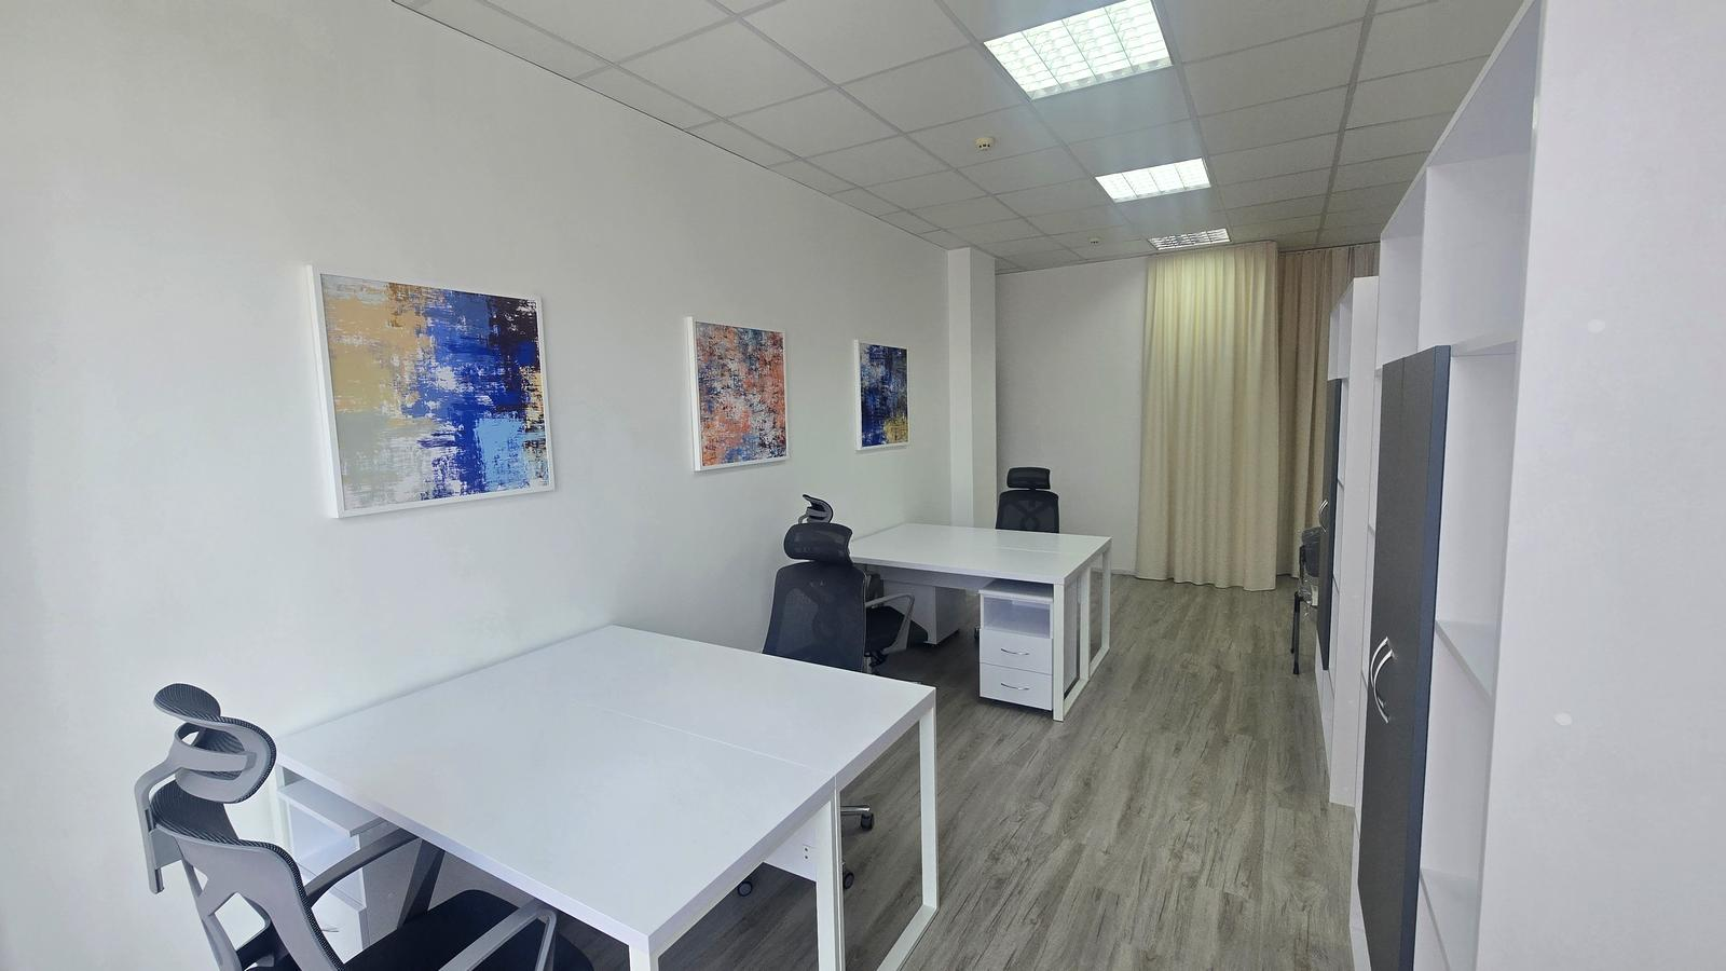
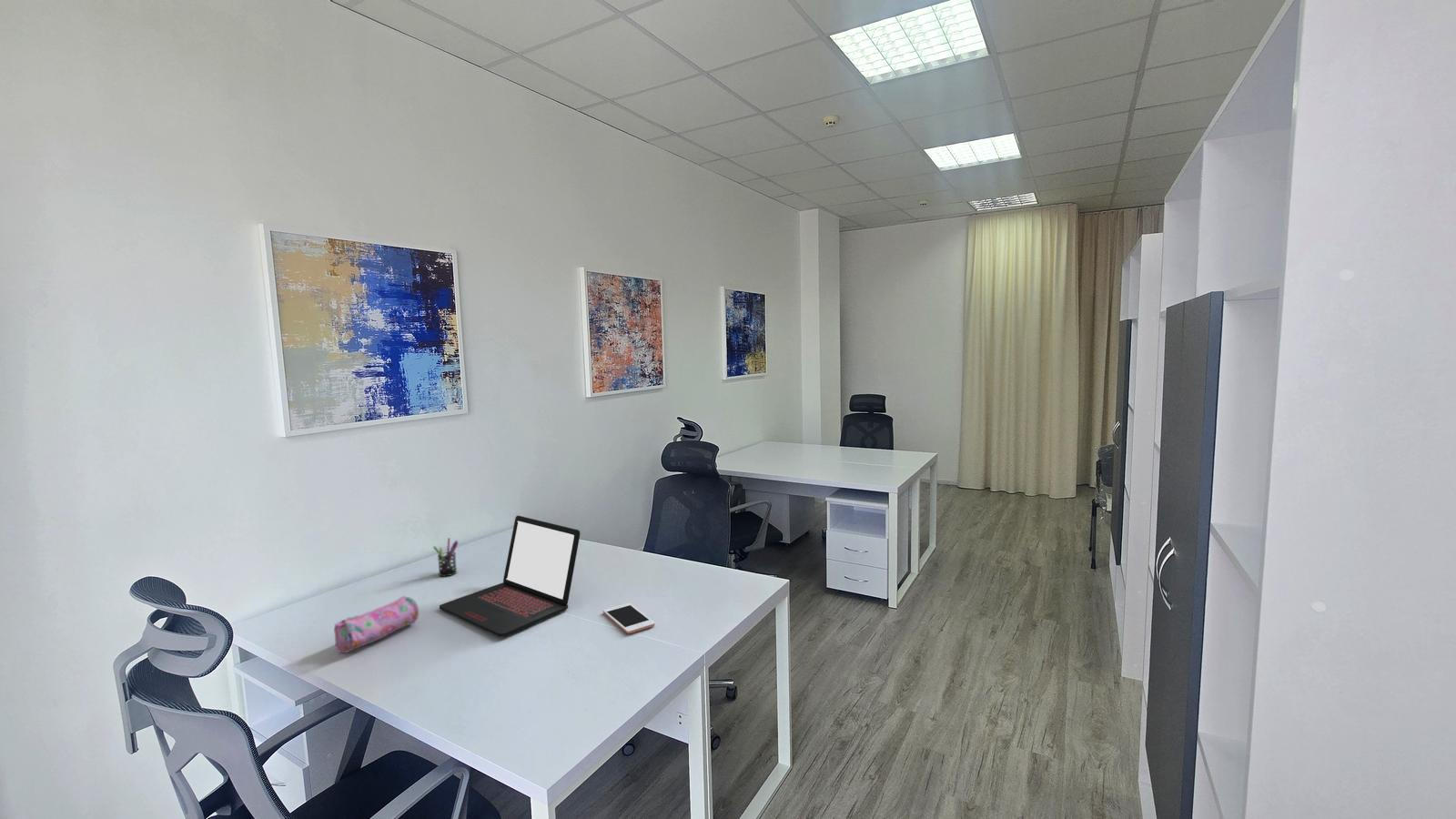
+ pencil case [333,595,420,653]
+ cell phone [602,602,655,634]
+ laptop [439,515,581,637]
+ pen holder [432,537,460,577]
